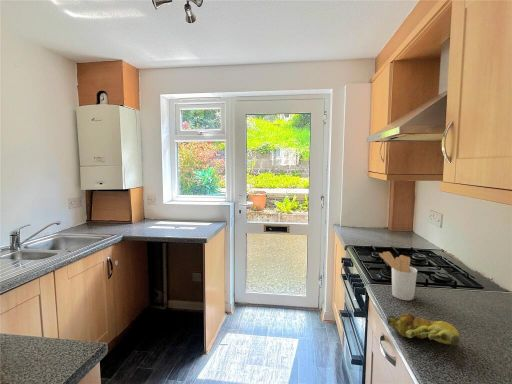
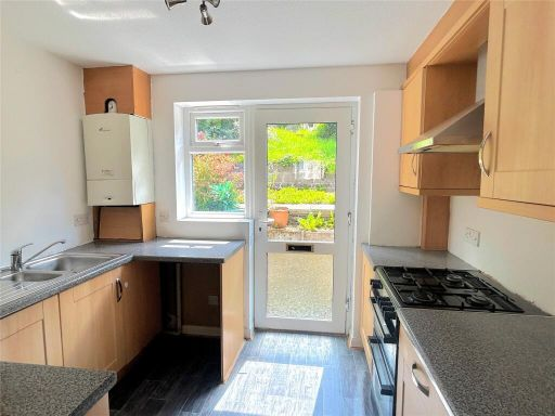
- utensil holder [378,250,418,301]
- banana bunch [385,312,461,346]
